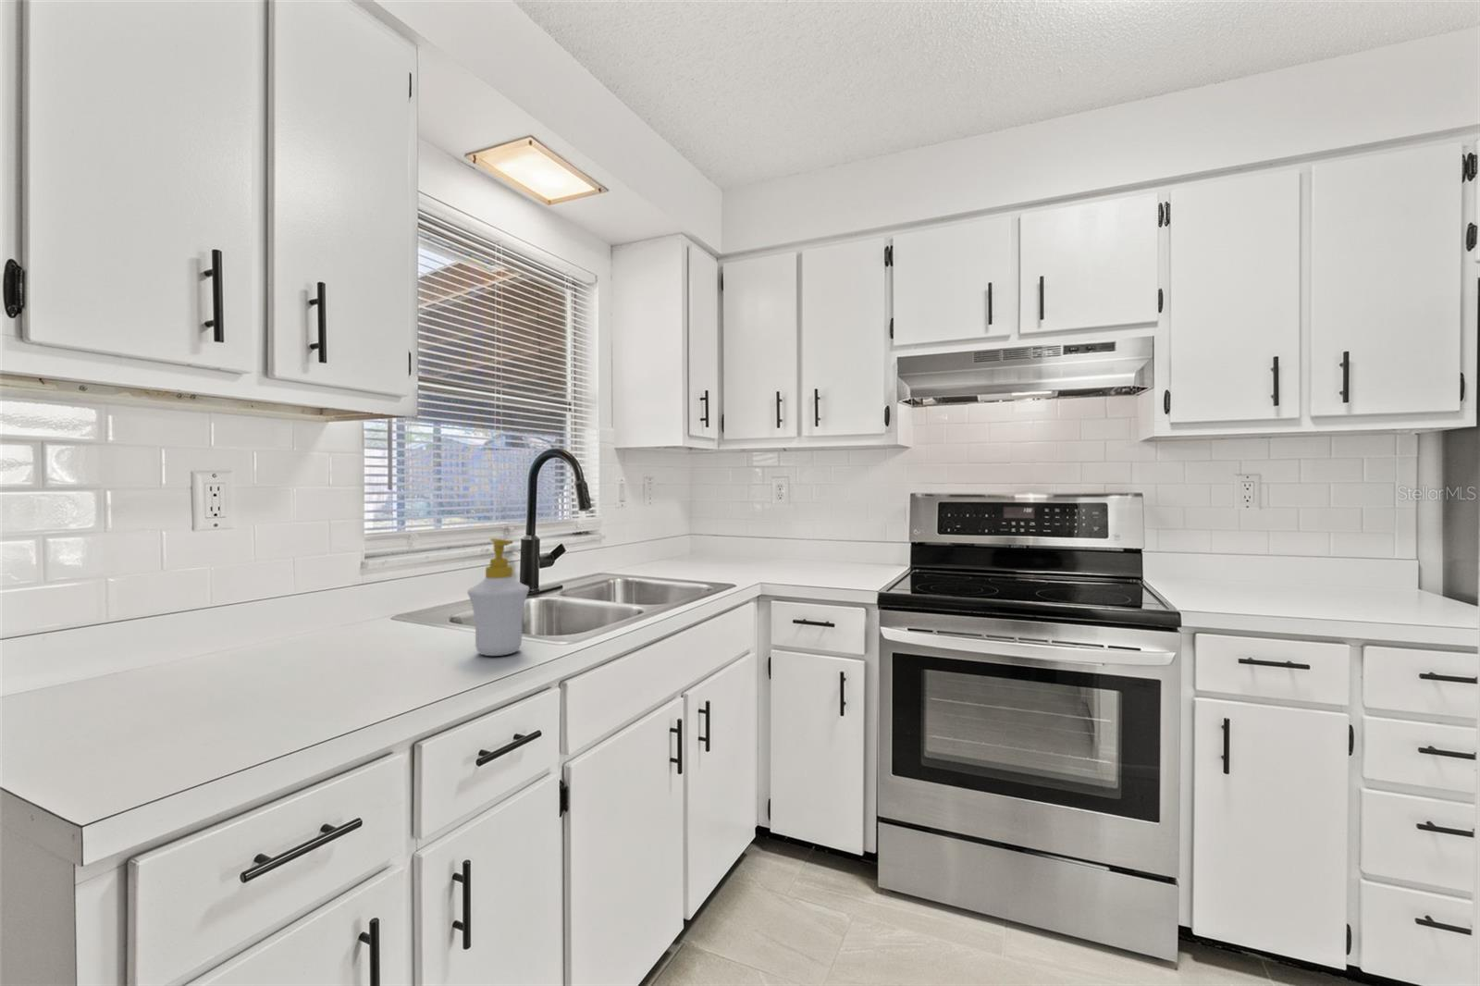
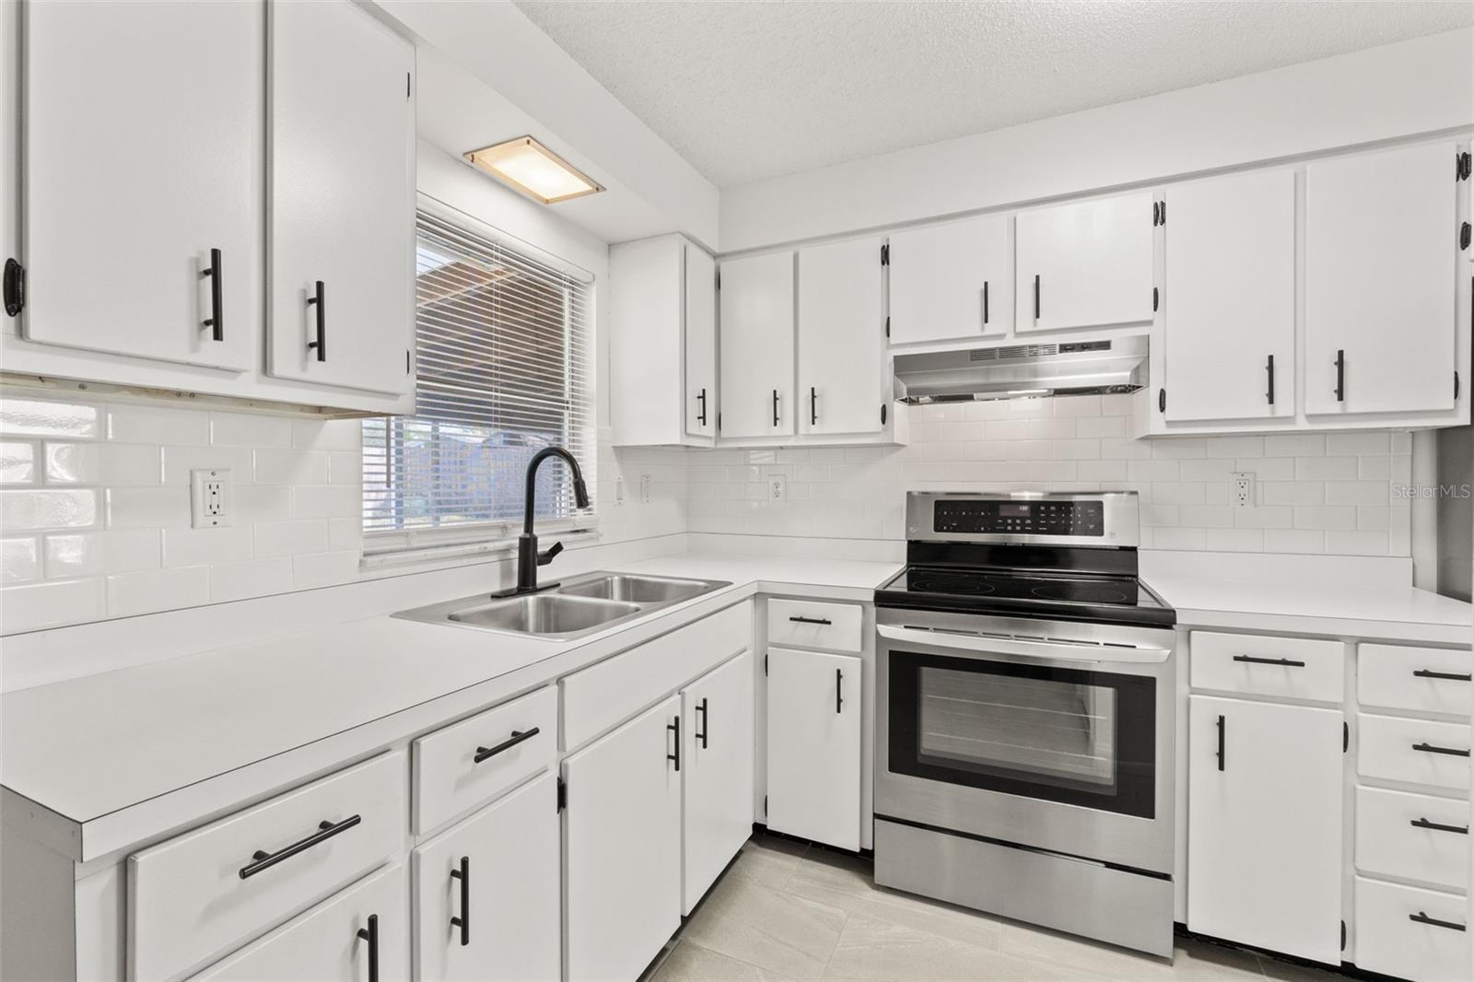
- soap bottle [467,537,530,657]
